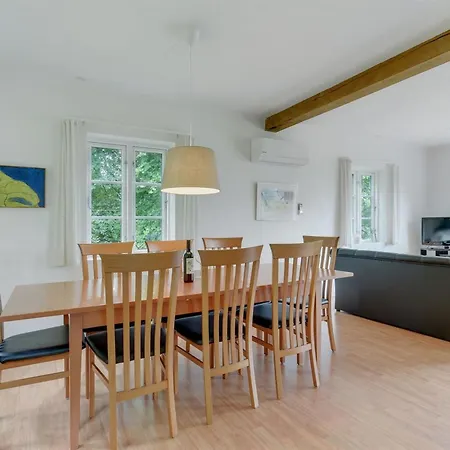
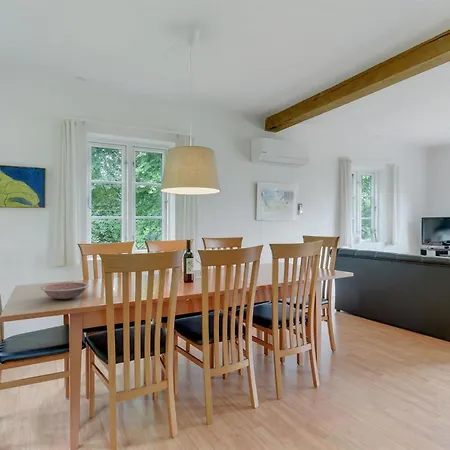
+ bowl [40,281,90,300]
